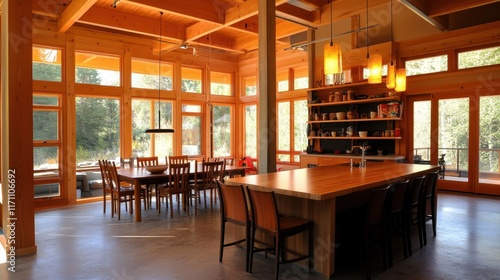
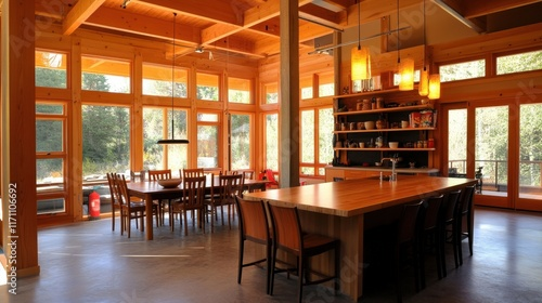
+ fire extinguisher [77,184,105,221]
